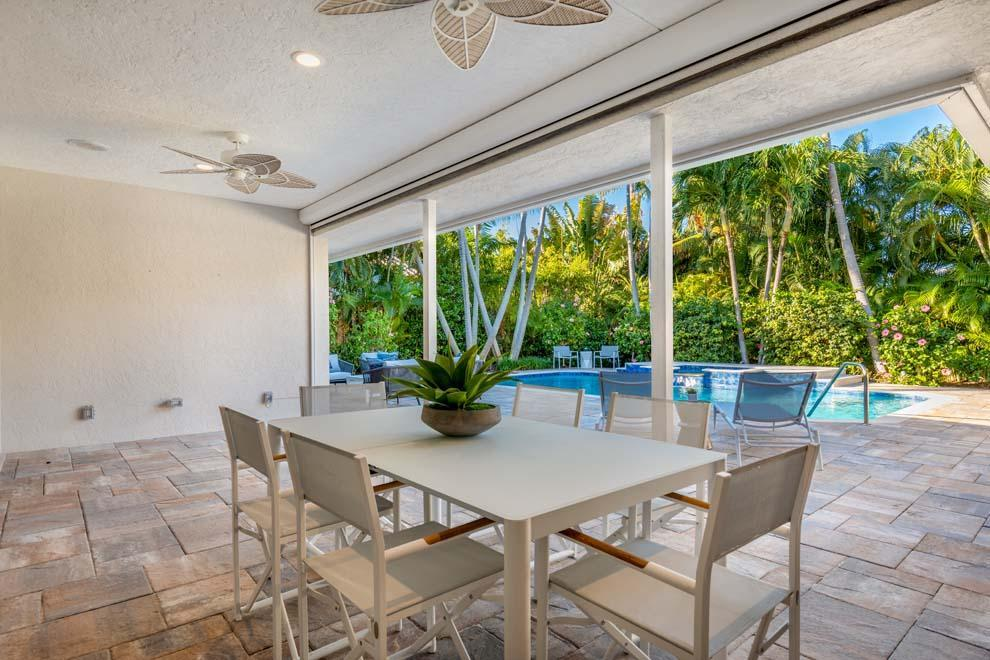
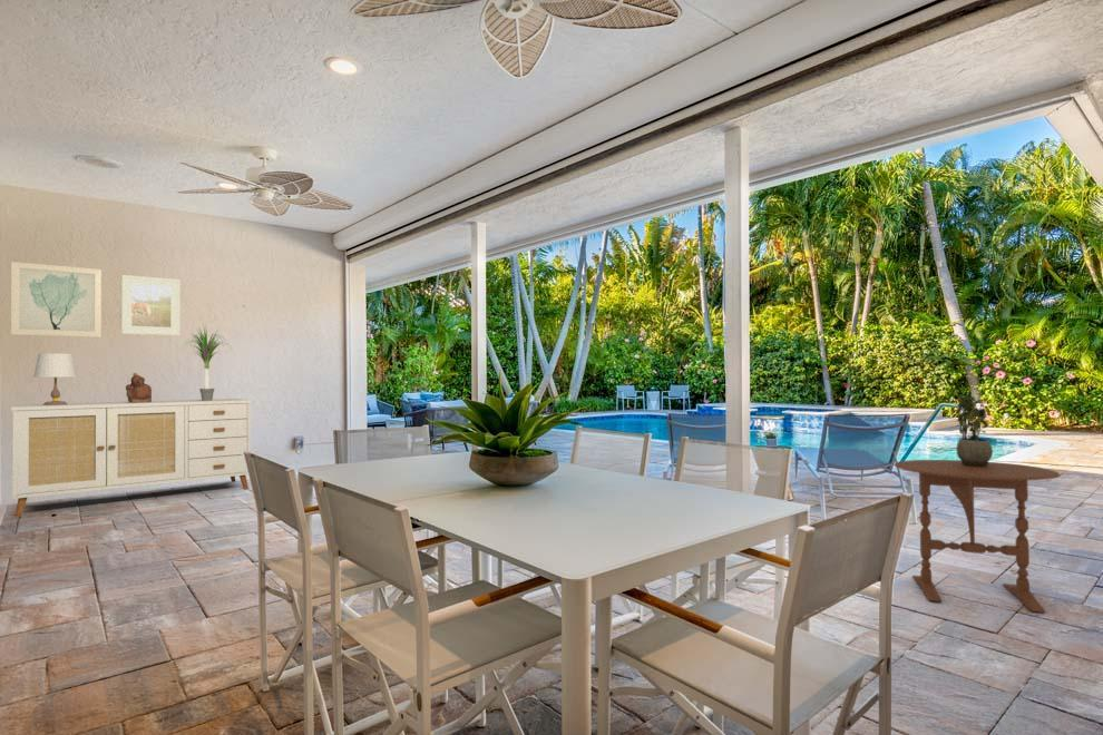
+ wall art [10,261,103,339]
+ table lamp [32,352,77,405]
+ potted plant [955,393,994,467]
+ sideboard [10,398,252,518]
+ potted plant [178,322,236,401]
+ table [894,459,1062,614]
+ ceramic vessel [125,372,153,403]
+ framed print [120,274,182,336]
